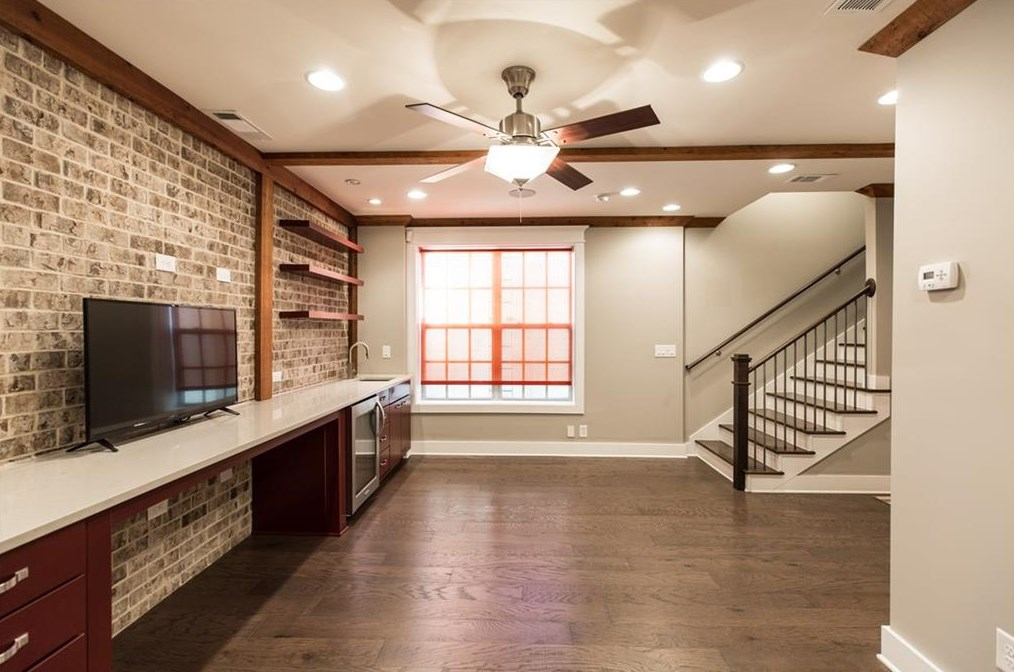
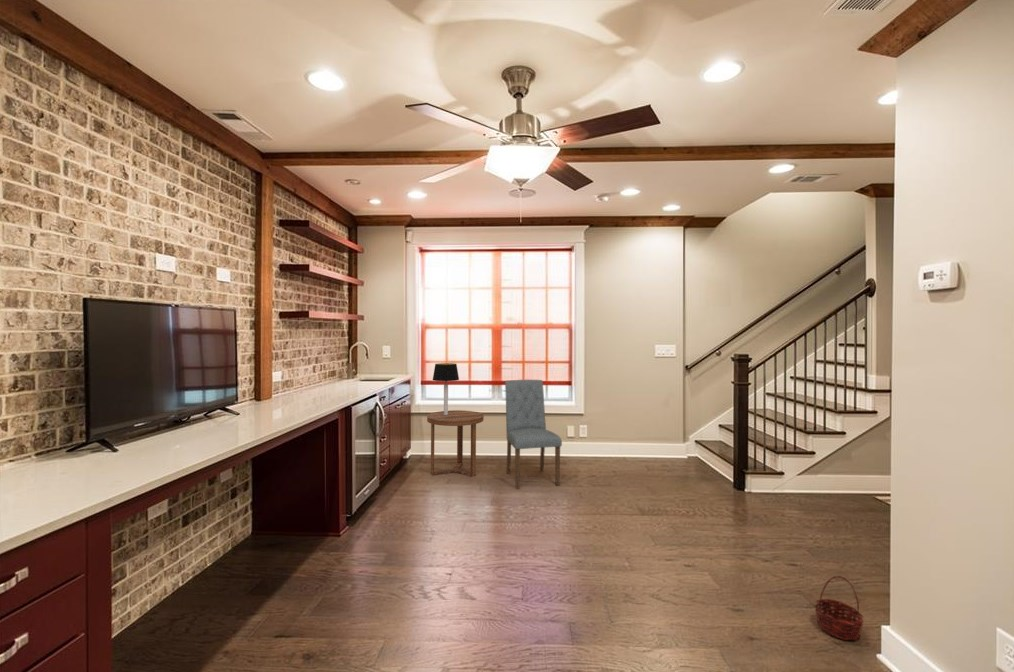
+ table lamp [432,362,460,415]
+ side table [426,409,485,477]
+ basket [814,575,865,641]
+ dining chair [504,378,563,490]
